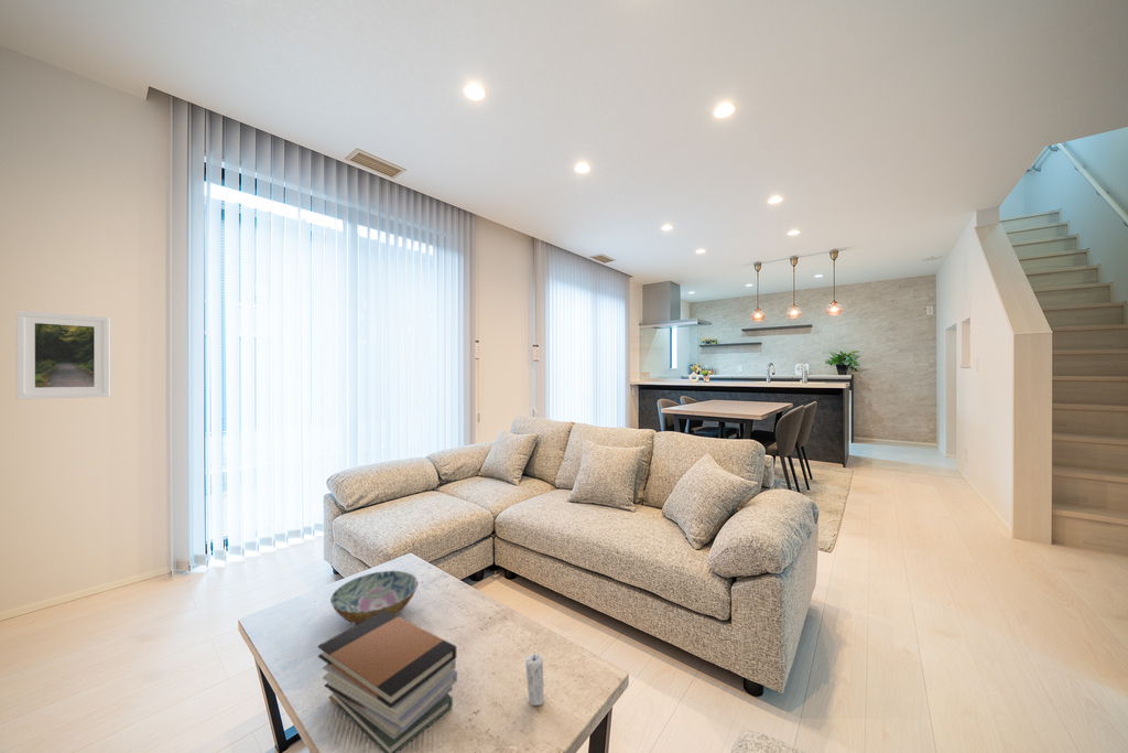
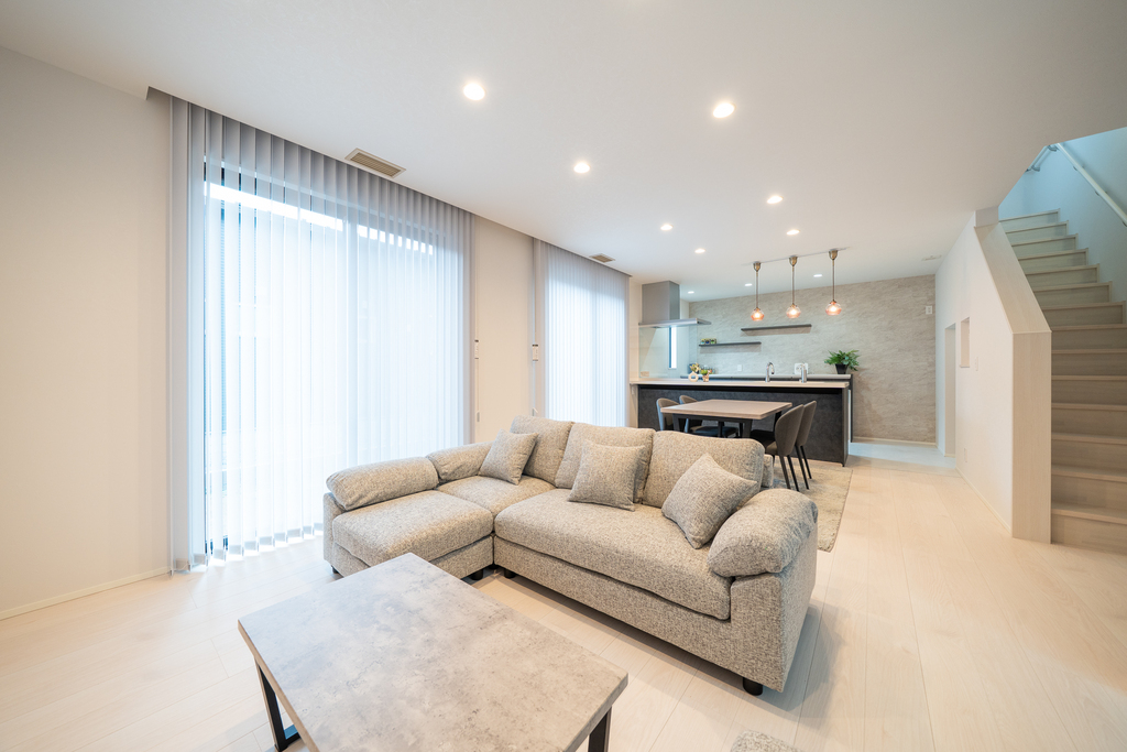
- candle [524,653,545,707]
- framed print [15,310,111,400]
- bowl [329,570,419,625]
- book stack [317,610,458,753]
